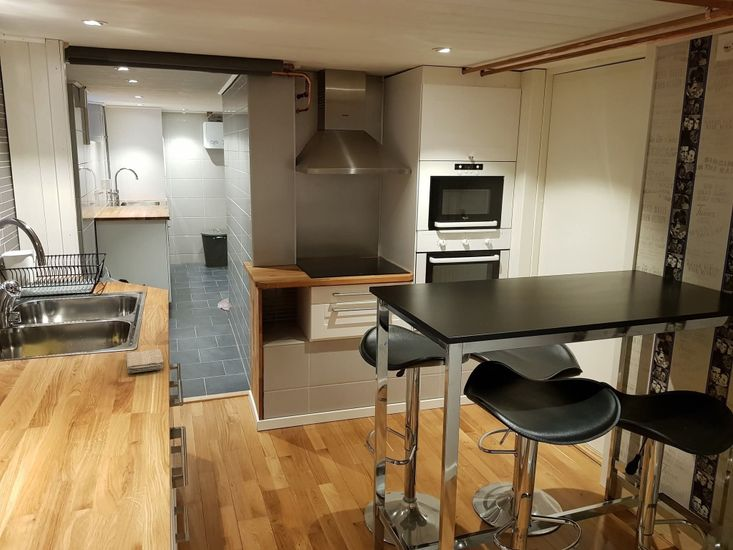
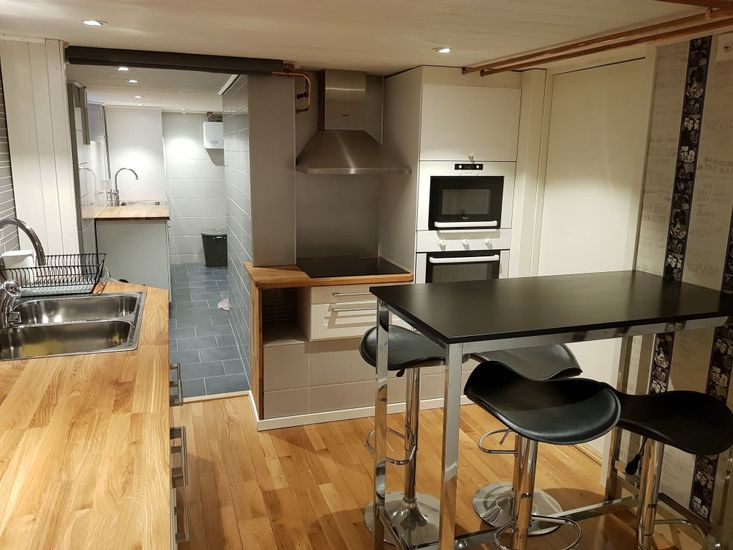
- washcloth [125,348,164,374]
